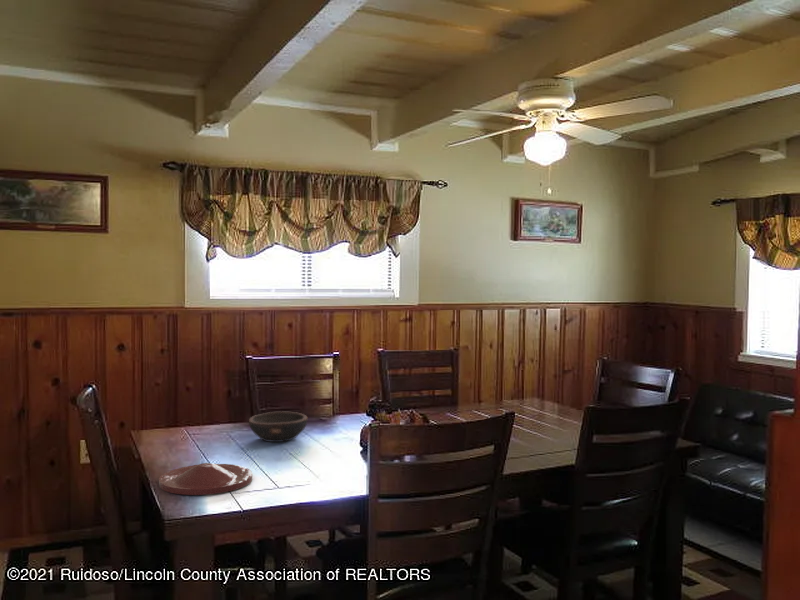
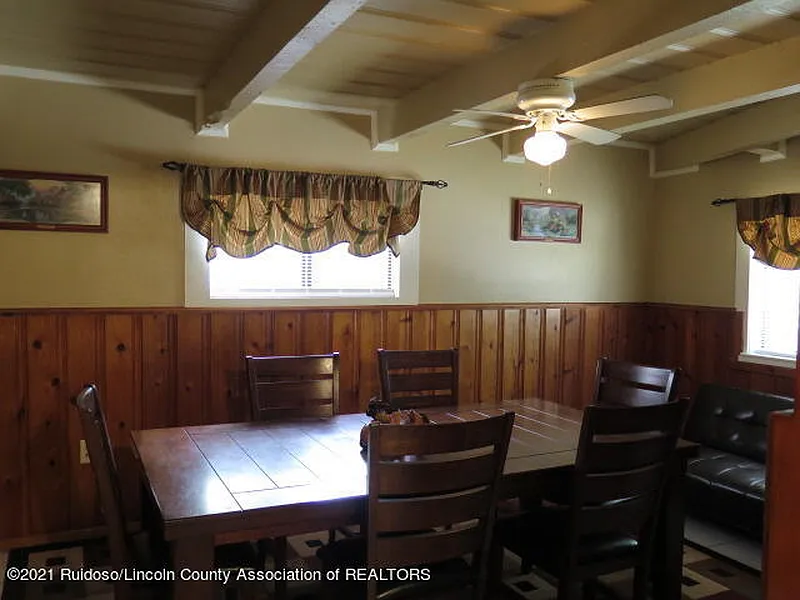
- bowl [248,410,308,443]
- plate [158,462,253,496]
